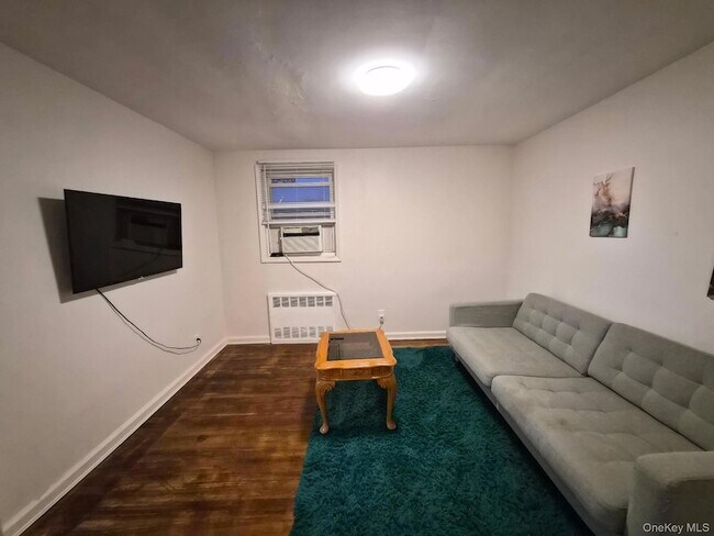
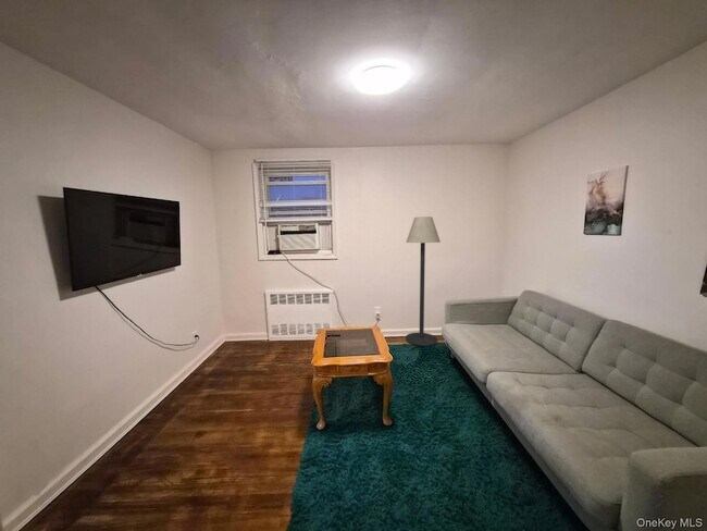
+ floor lamp [405,215,442,347]
